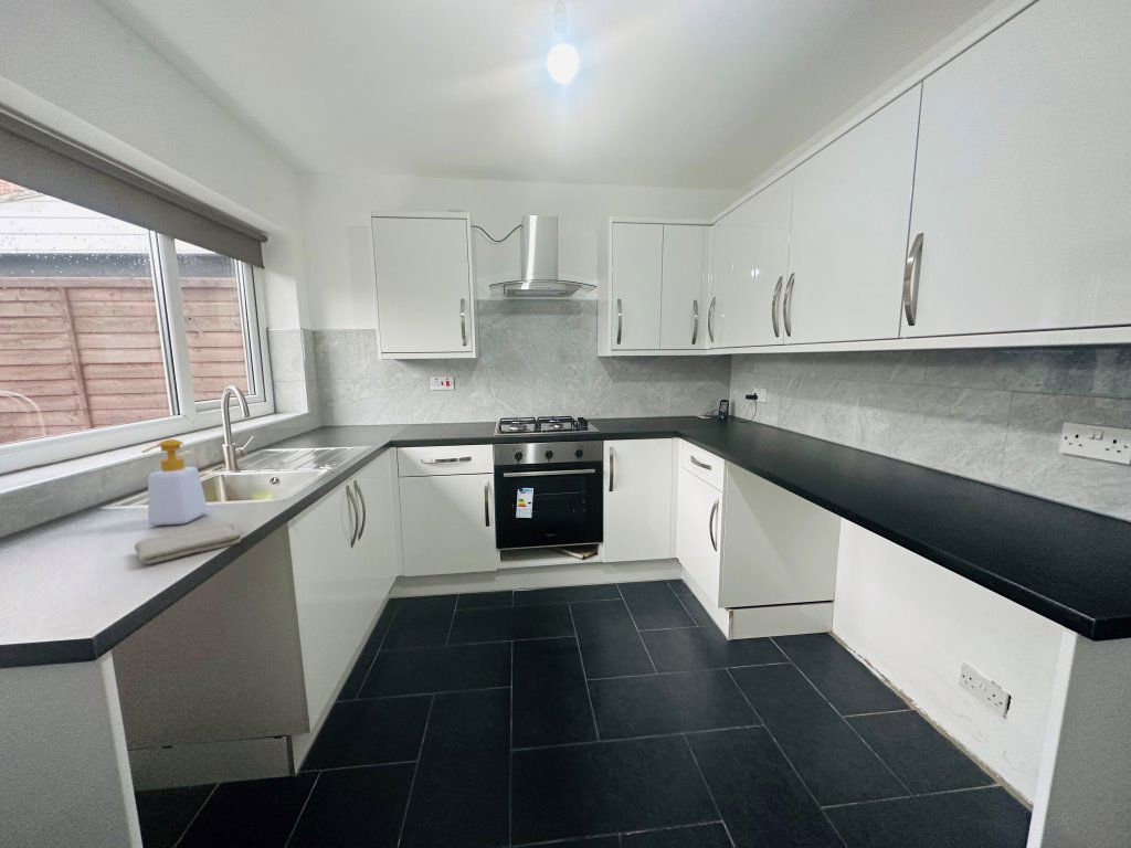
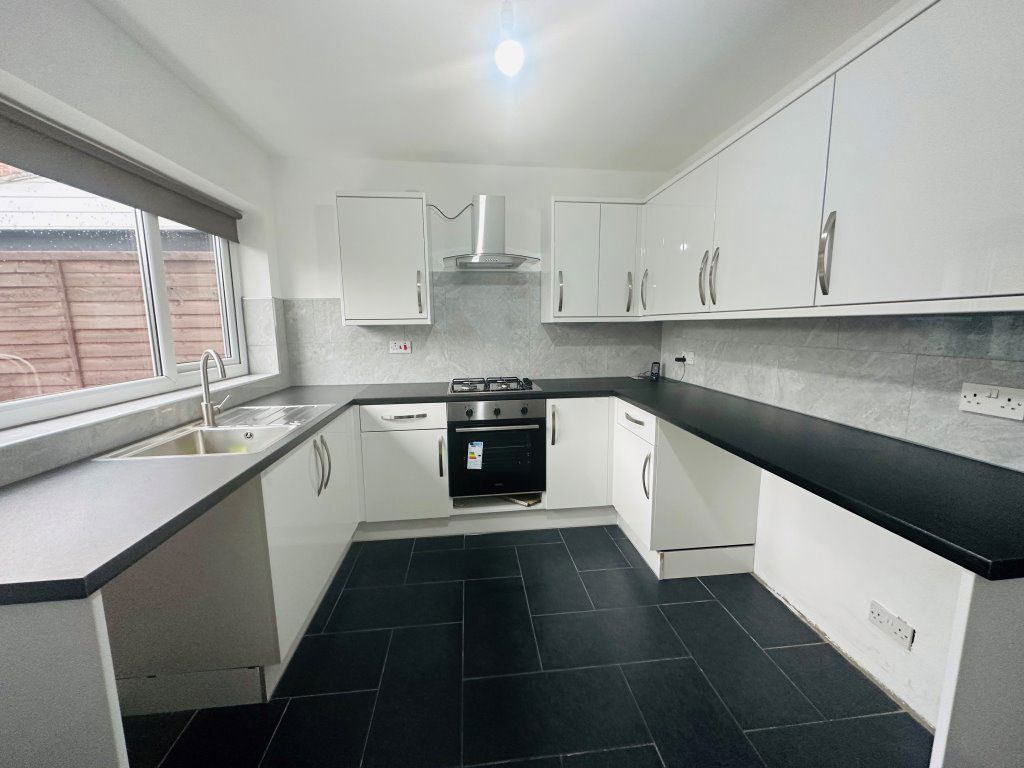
- washcloth [134,521,243,565]
- soap bottle [141,438,209,527]
